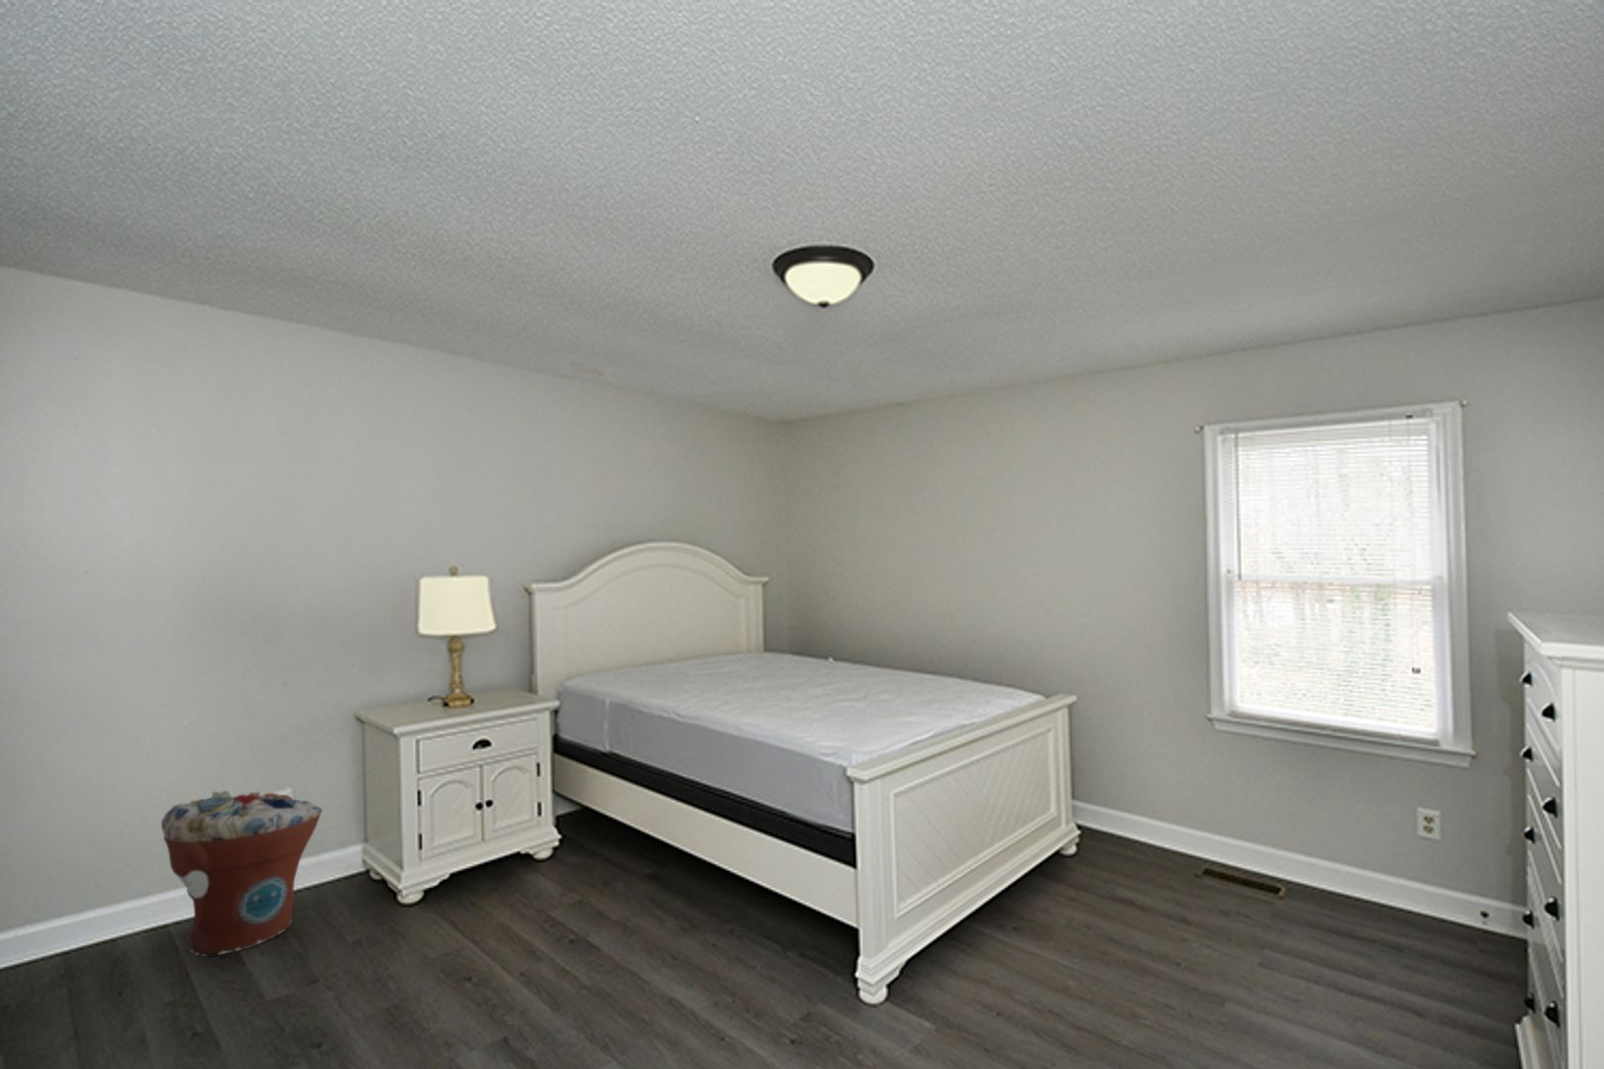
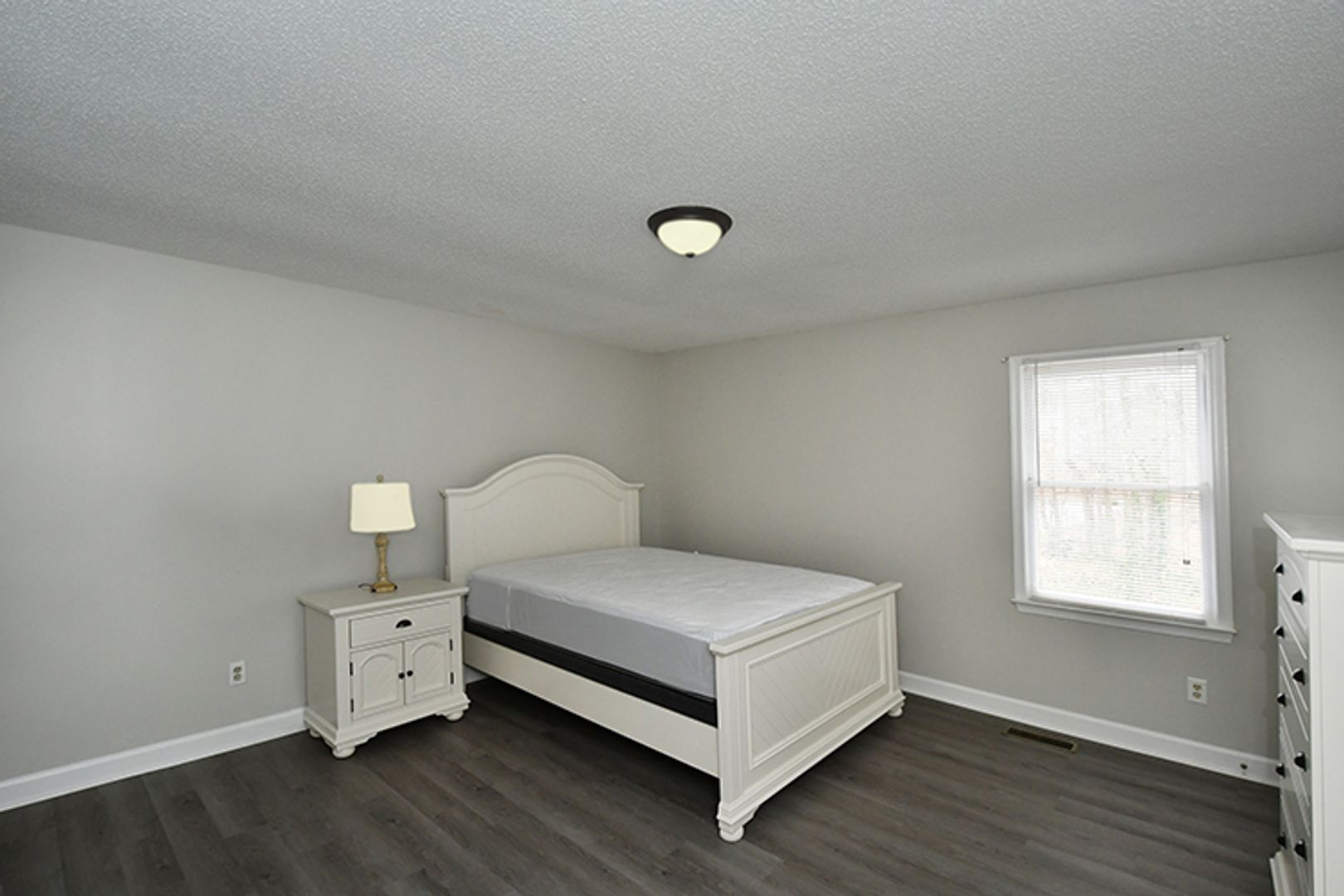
- flower pot [160,790,322,957]
